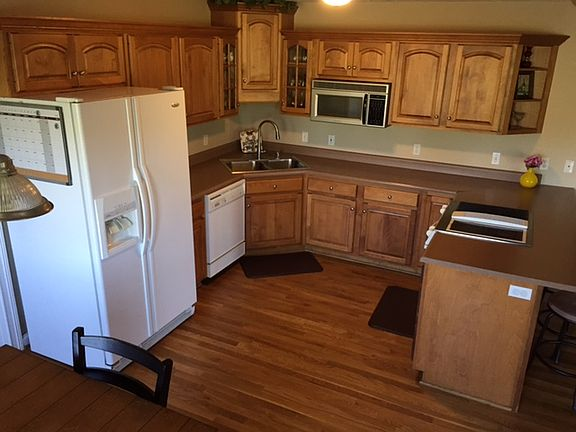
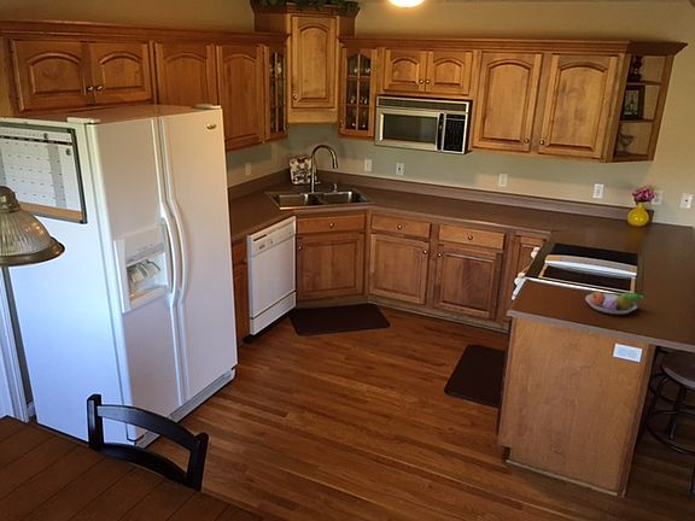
+ fruit bowl [584,291,646,315]
